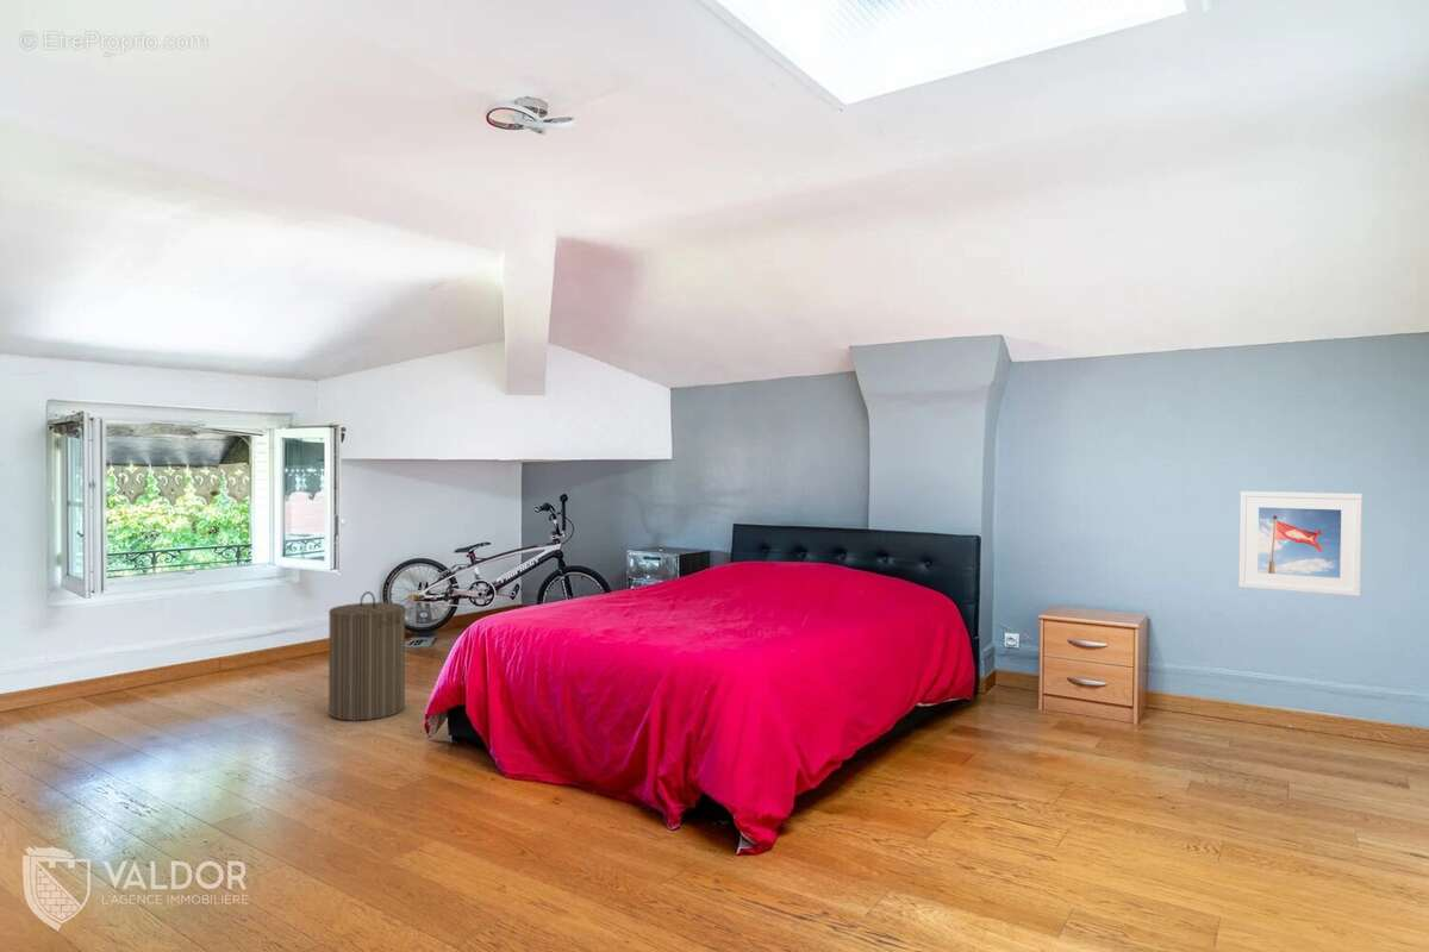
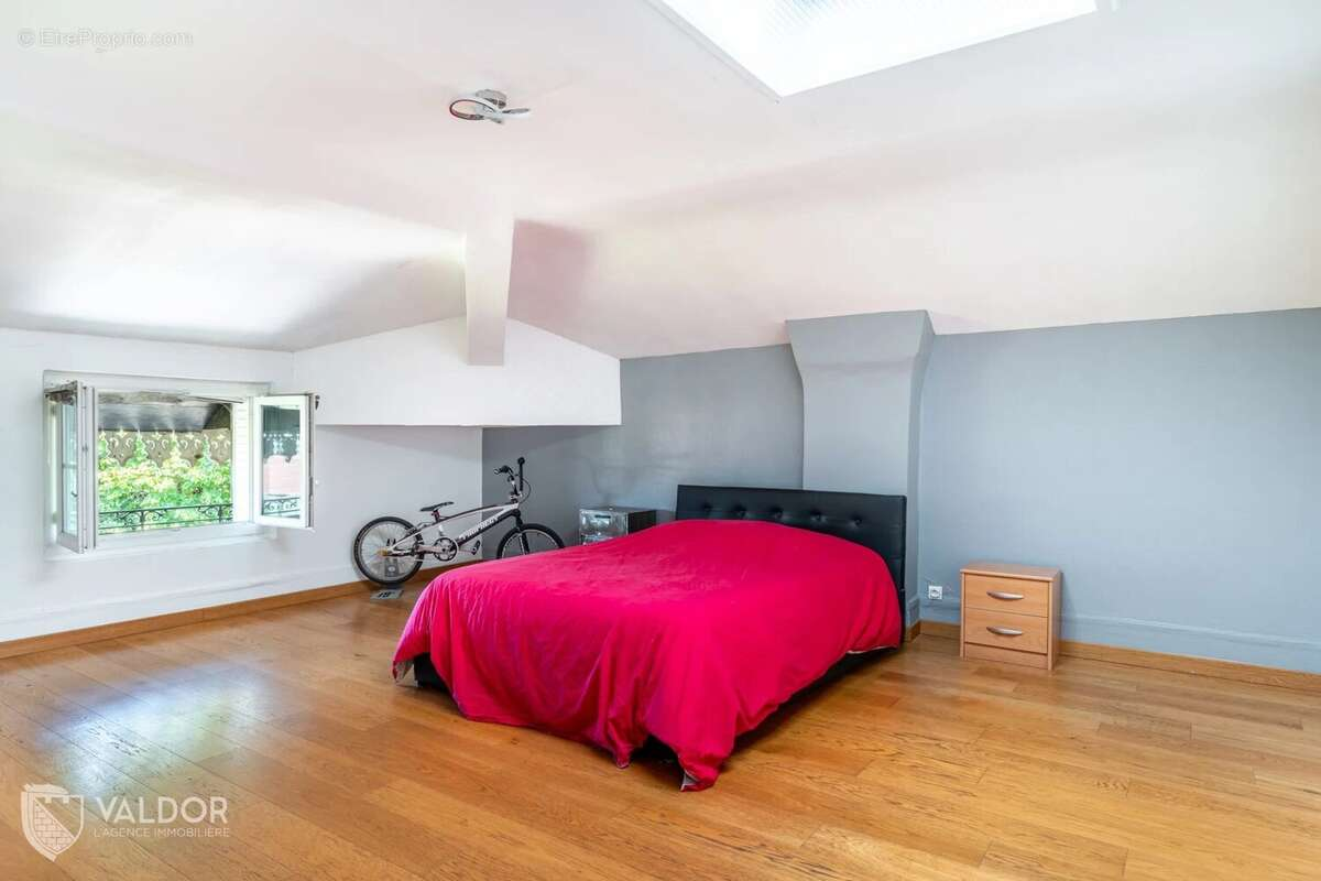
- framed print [1238,490,1364,597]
- laundry hamper [327,590,407,722]
